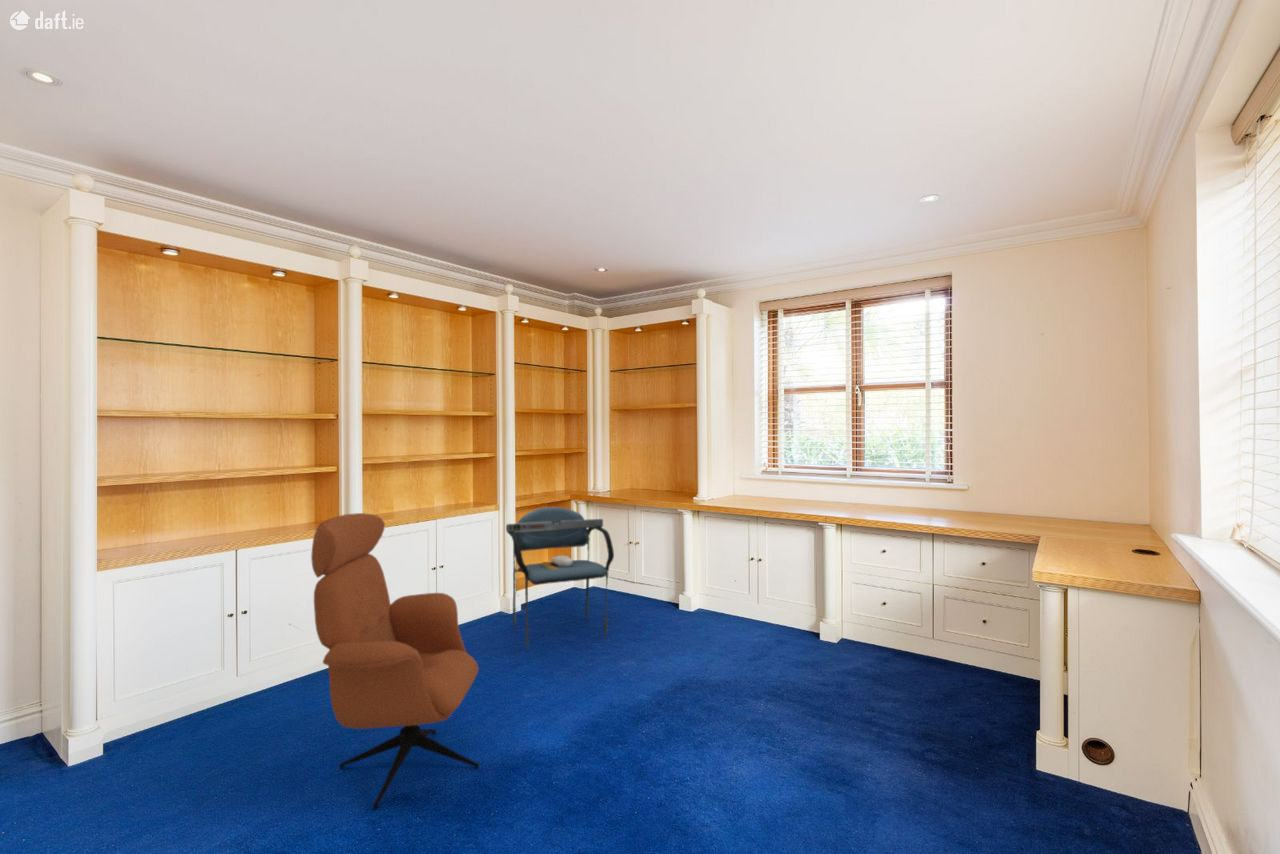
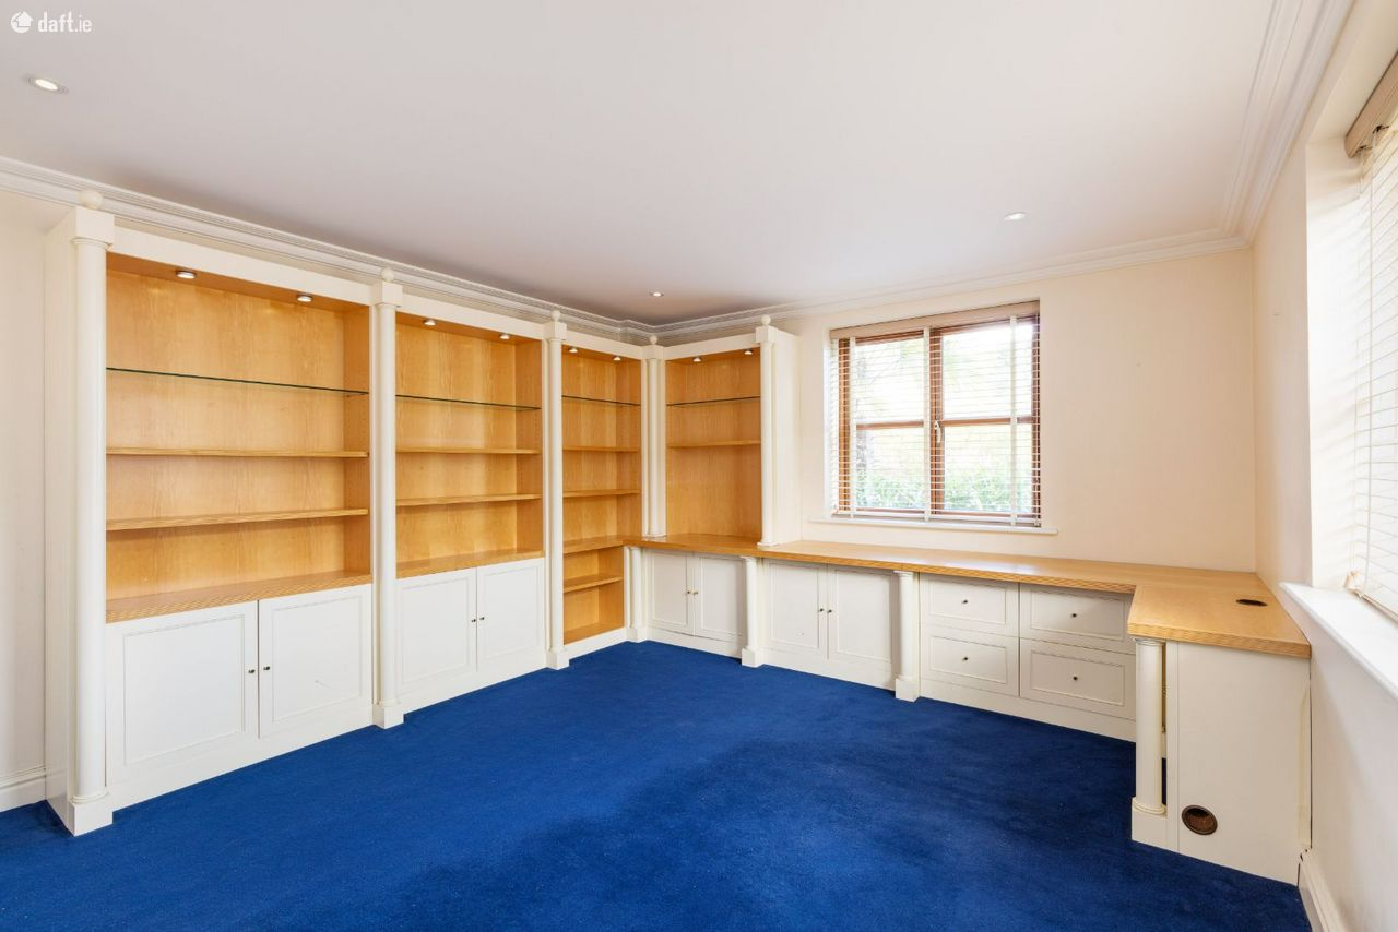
- armchair [310,512,480,810]
- chair [505,506,615,651]
